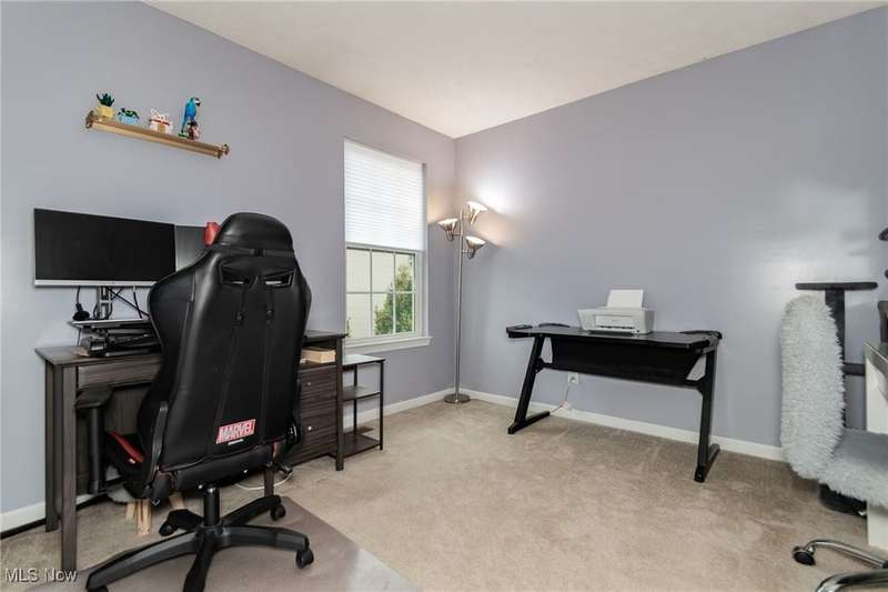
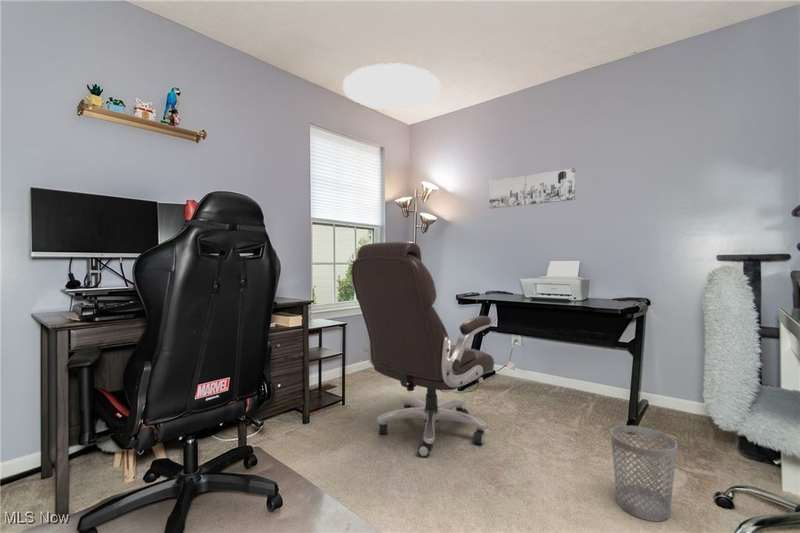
+ wastebasket [610,424,678,522]
+ ceiling light [342,62,441,111]
+ wall art [489,167,576,209]
+ chair [351,240,495,458]
